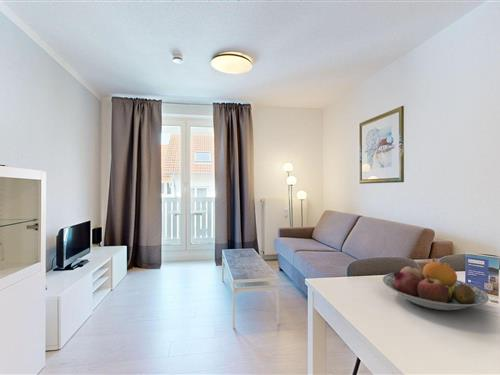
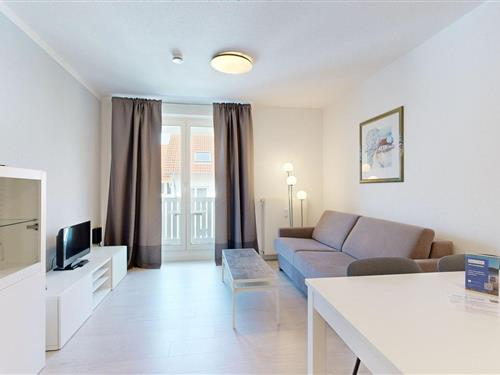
- fruit bowl [381,258,490,311]
